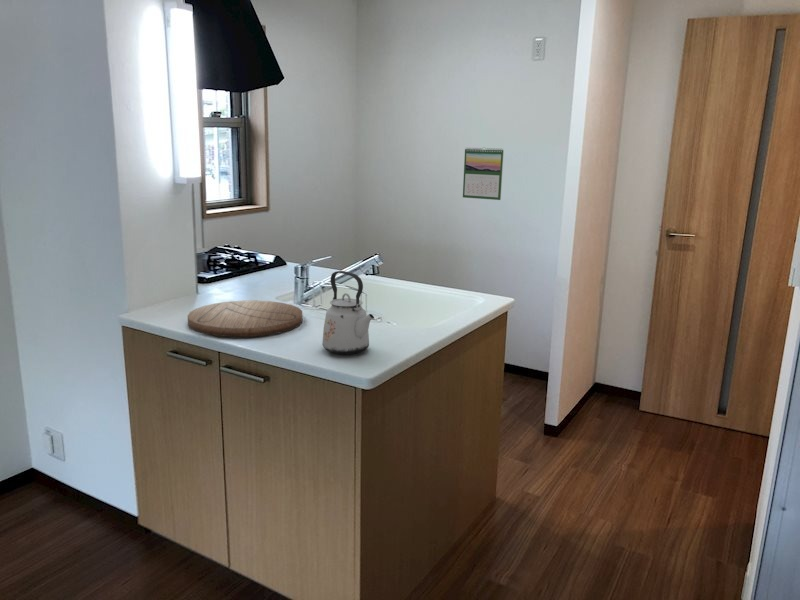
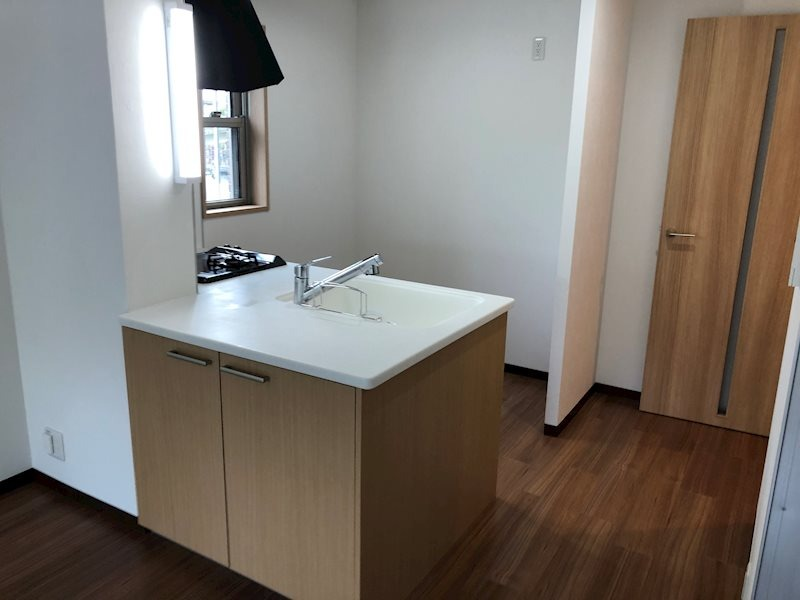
- calendar [462,146,505,201]
- cutting board [187,300,303,338]
- kettle [321,270,375,355]
